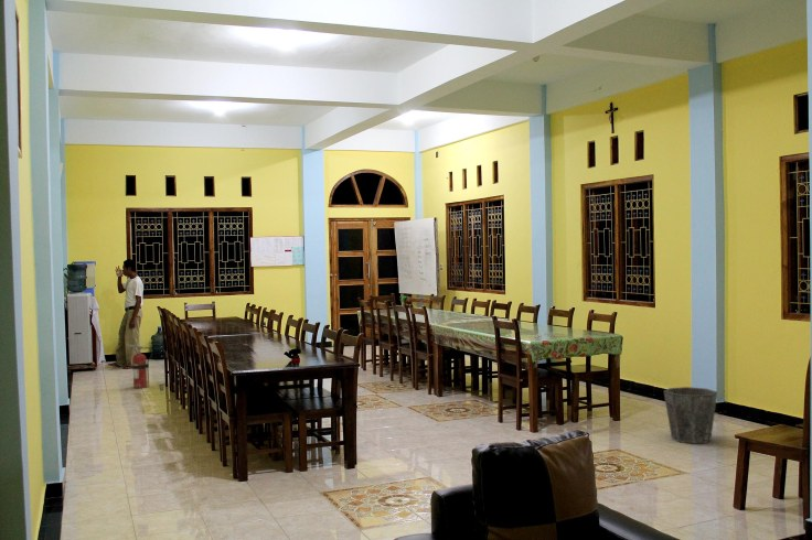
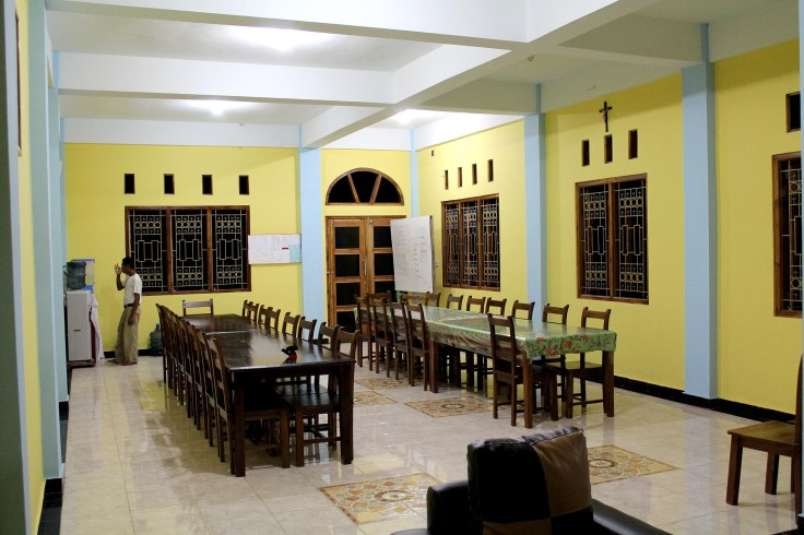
- fire extinguisher [125,344,153,389]
- waste bin [663,386,718,445]
